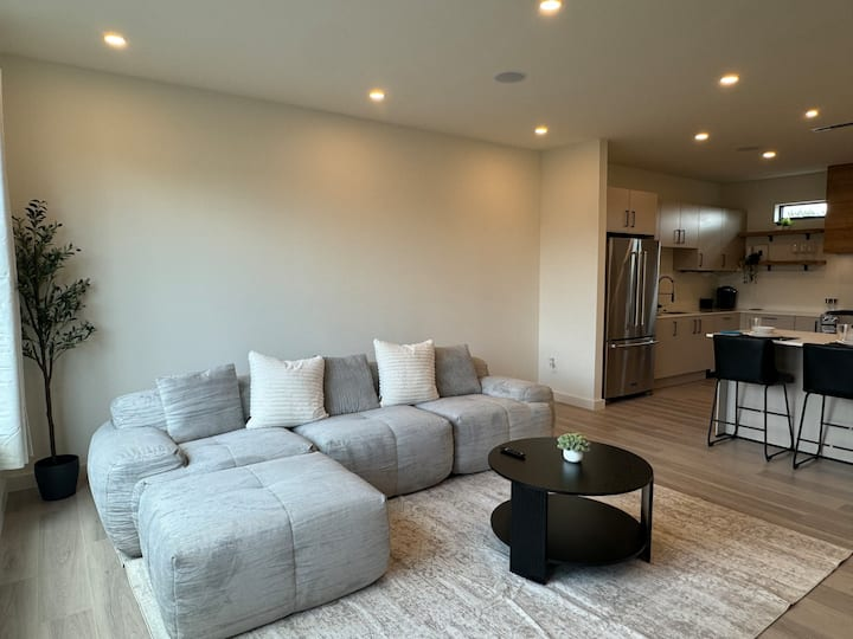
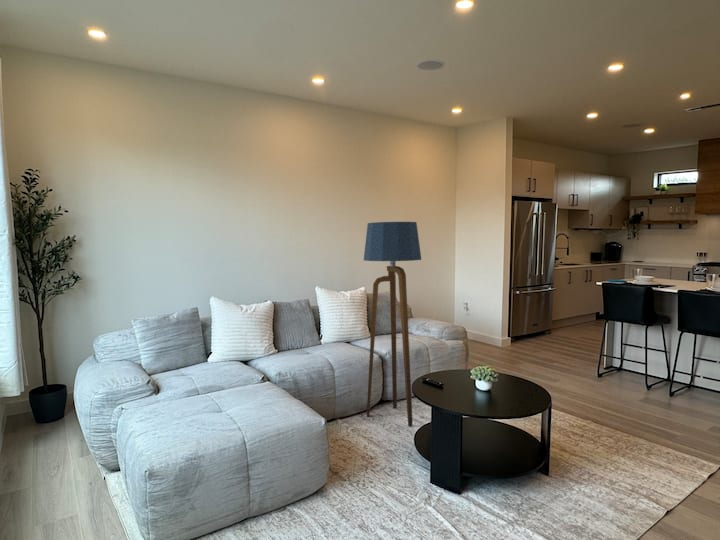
+ floor lamp [363,221,422,427]
